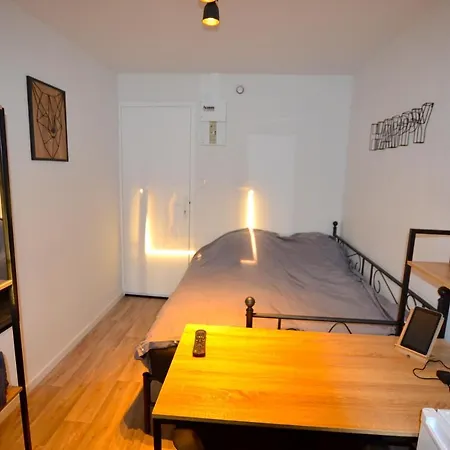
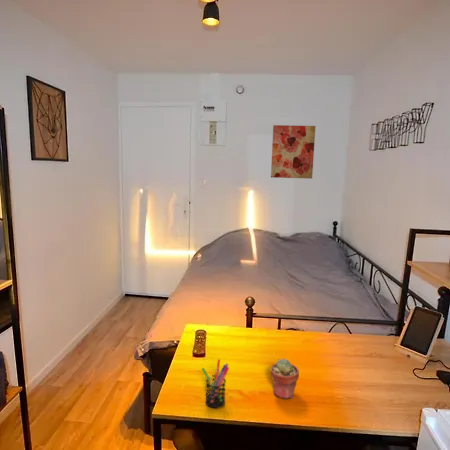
+ wall art [270,124,317,180]
+ pen holder [201,358,230,409]
+ potted succulent [270,357,300,400]
